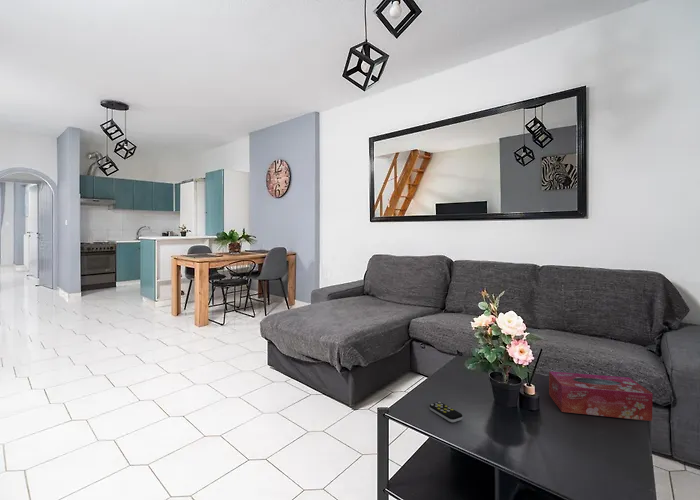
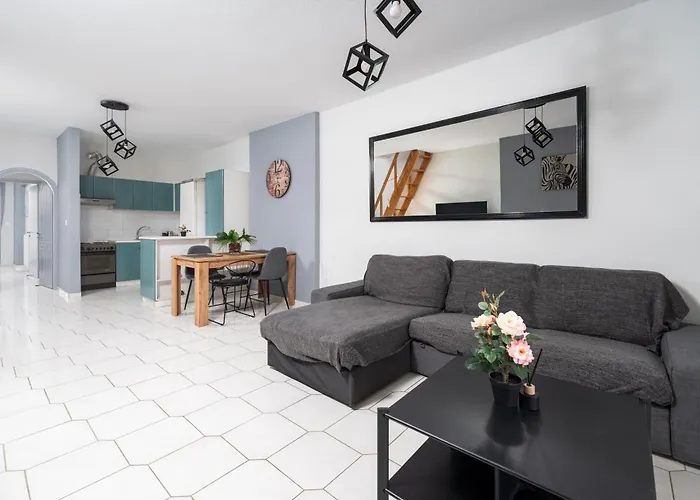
- tissue box [548,370,653,422]
- remote control [428,401,464,423]
